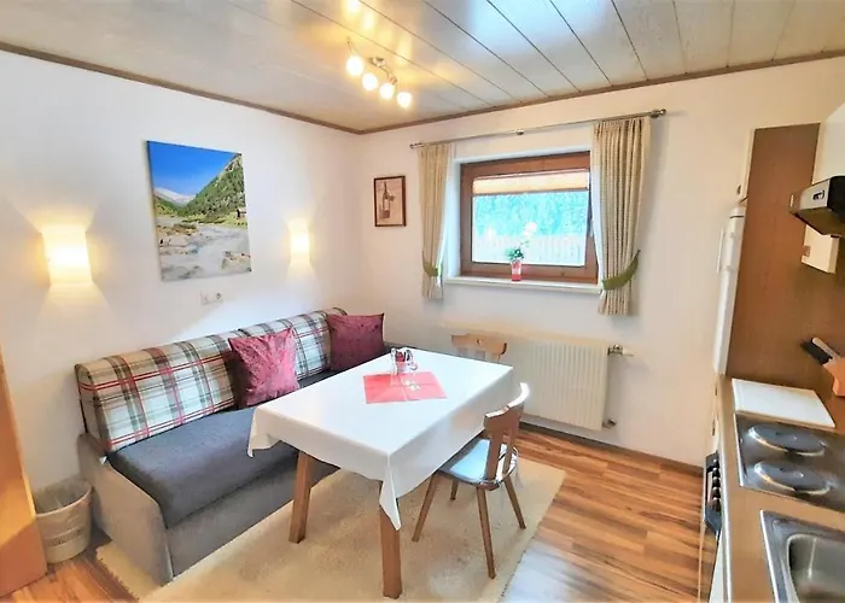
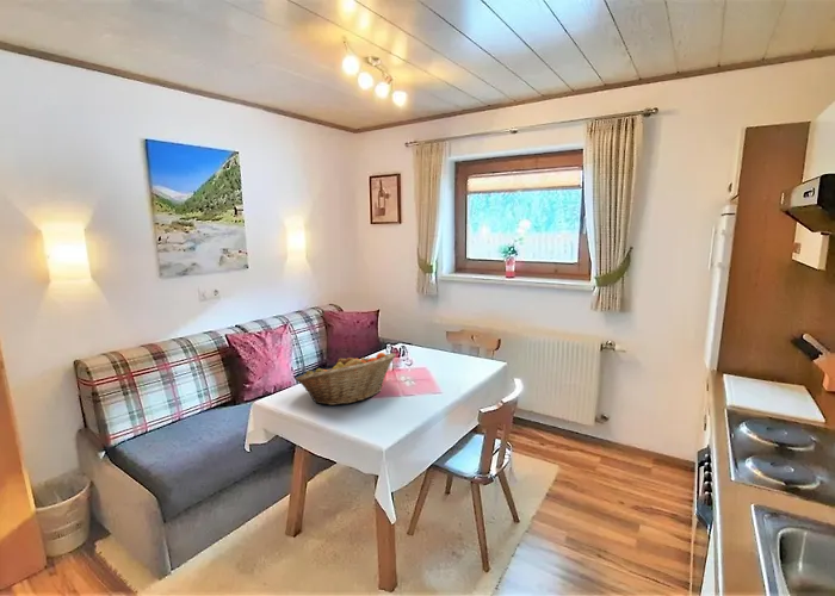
+ fruit basket [295,352,397,406]
